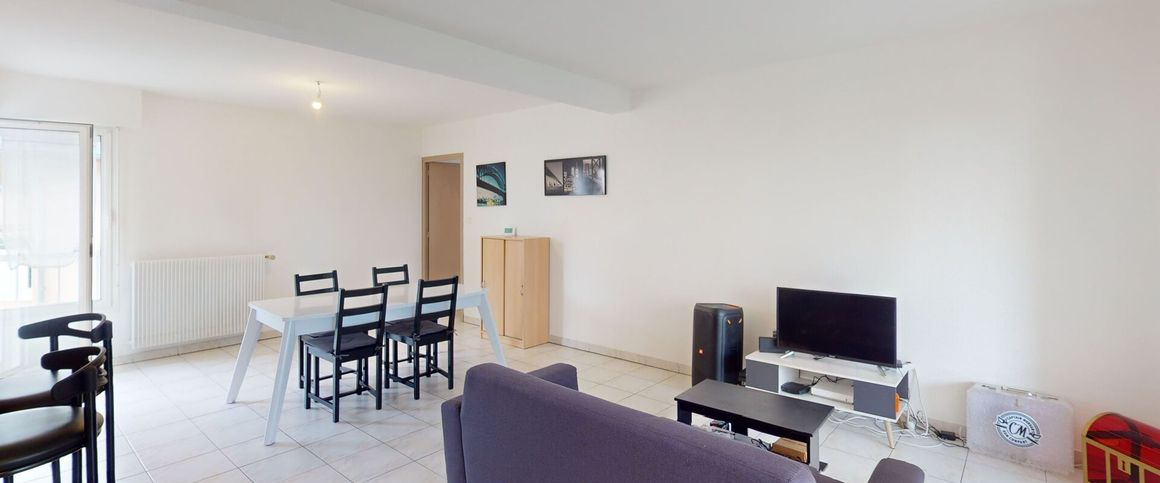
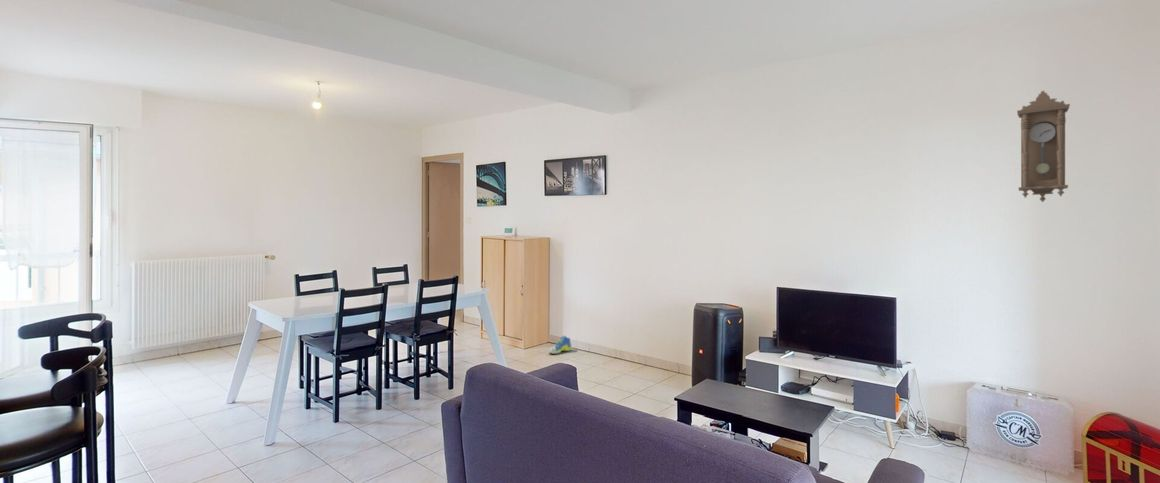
+ sneaker [547,335,573,355]
+ pendulum clock [1016,90,1071,203]
